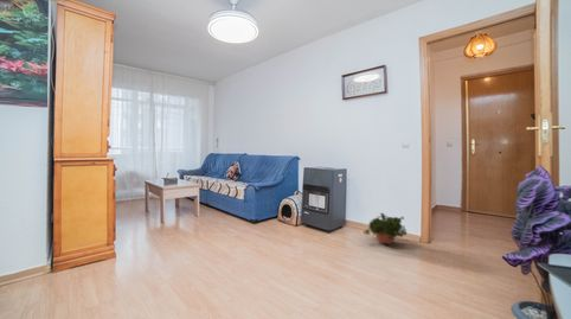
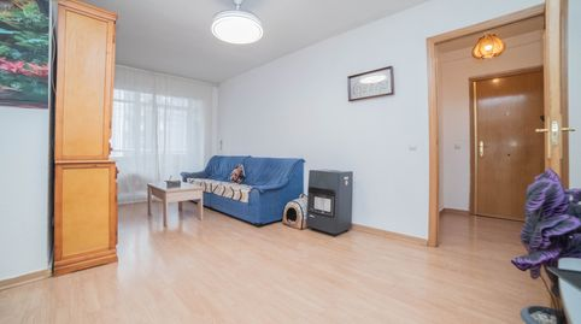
- potted plant [363,212,409,249]
